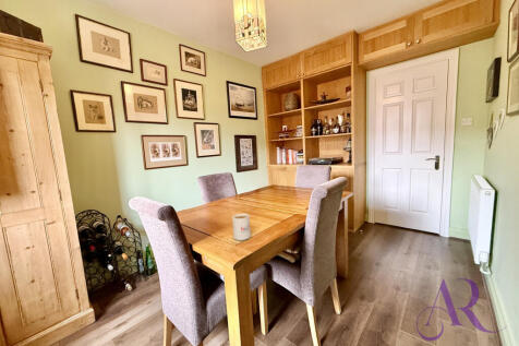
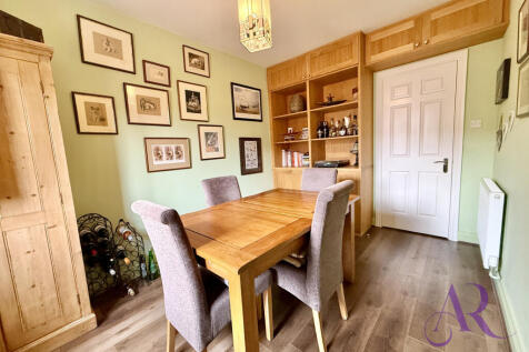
- mug [231,213,252,241]
